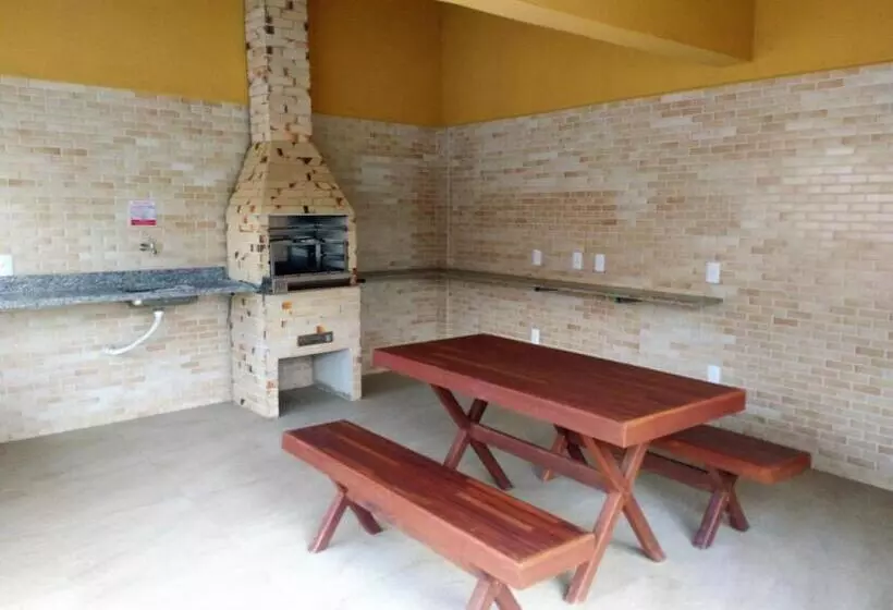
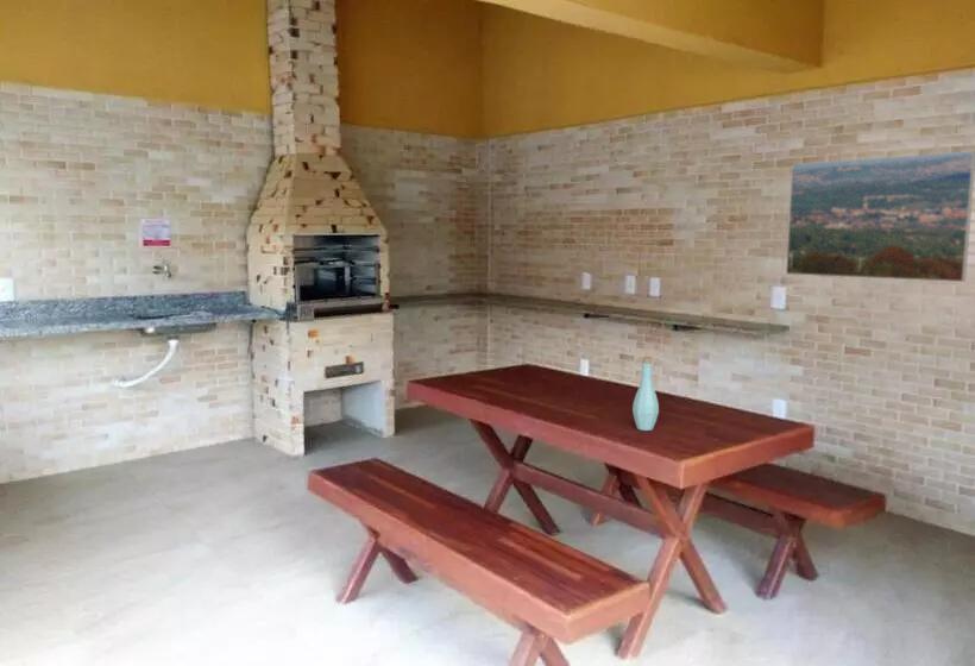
+ bottle [631,356,660,432]
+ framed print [785,150,975,283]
